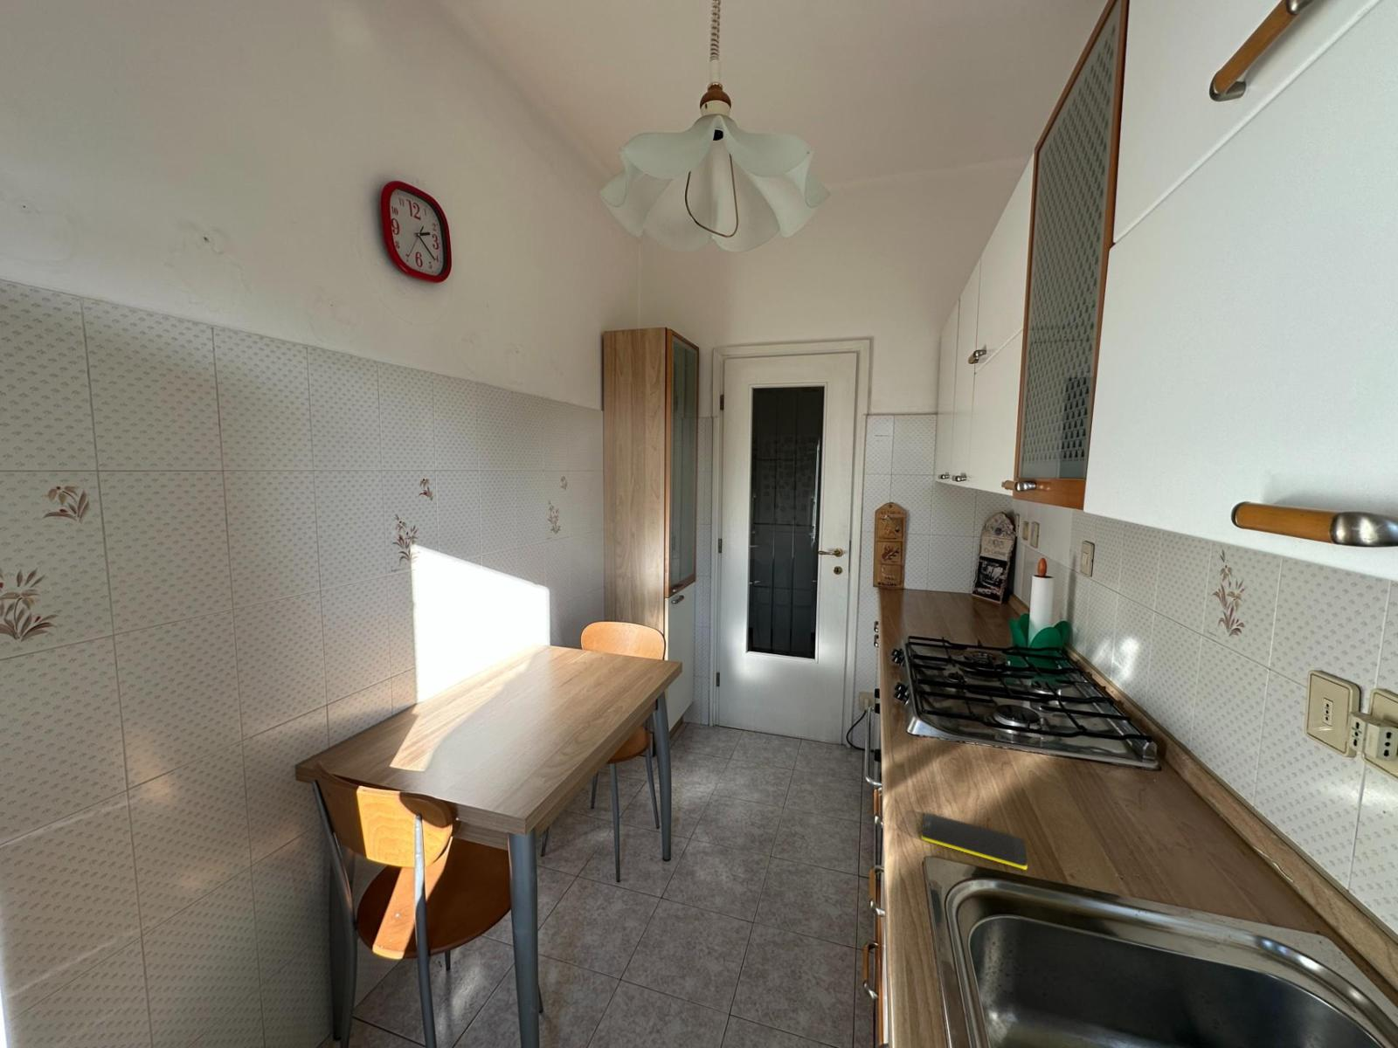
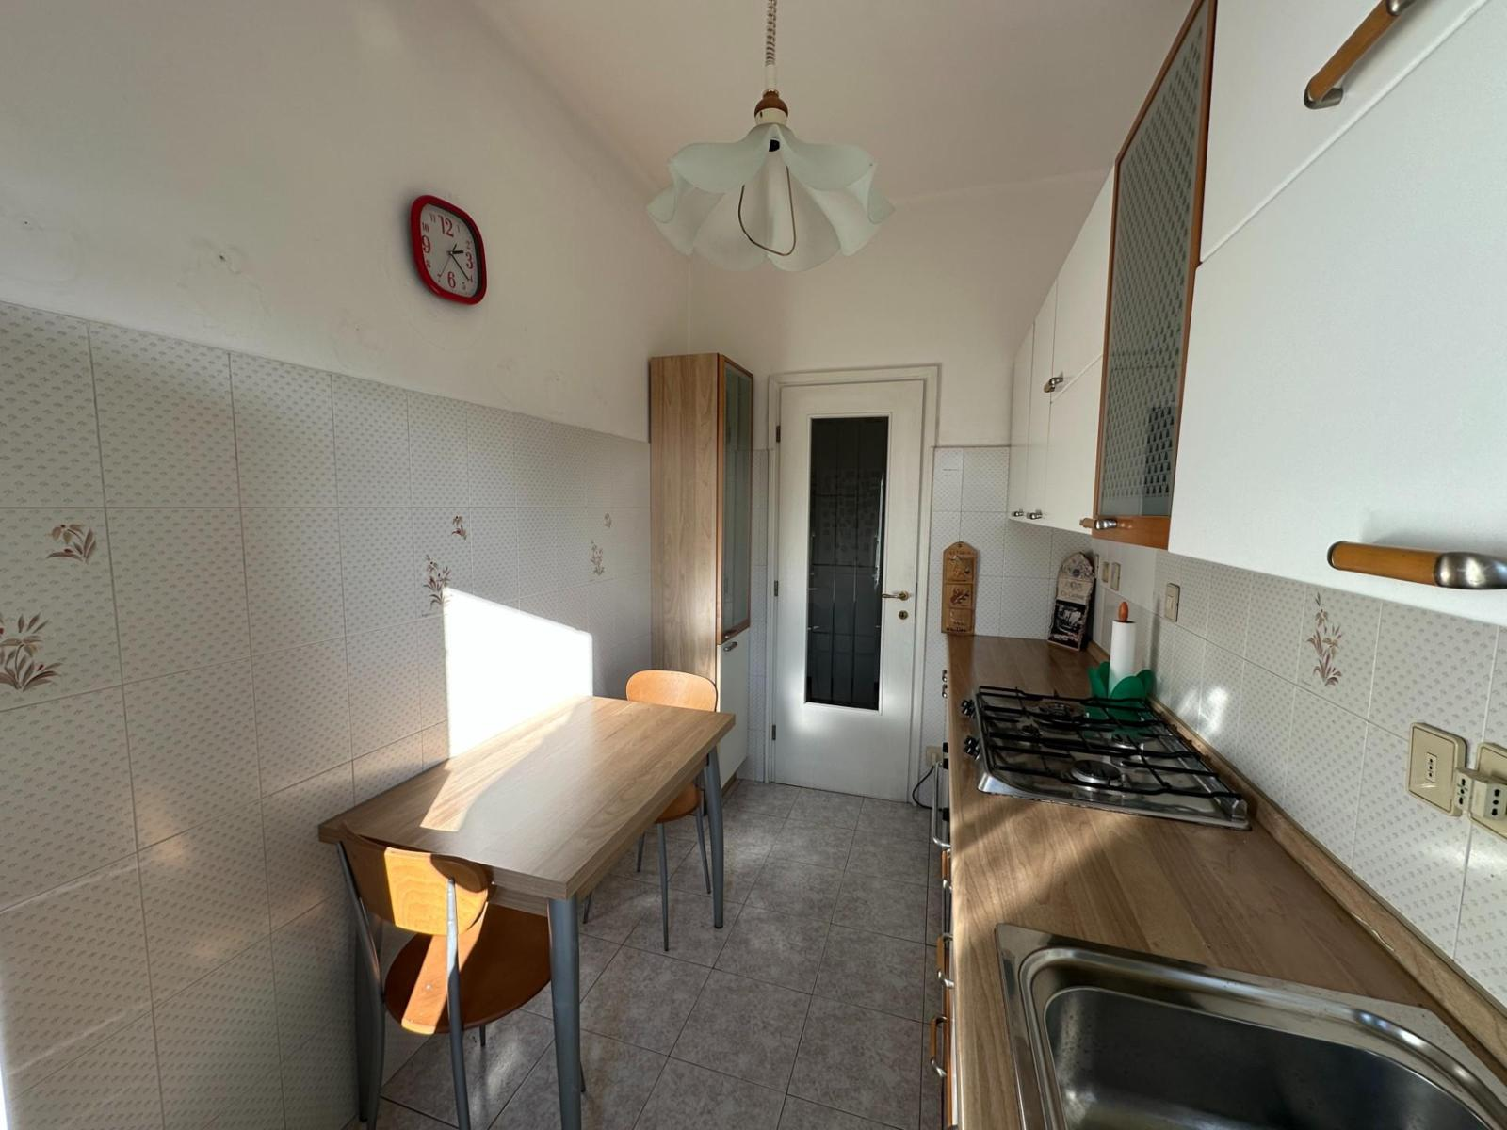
- smartphone [920,812,1028,871]
